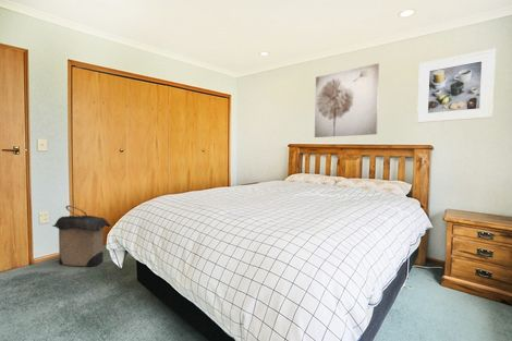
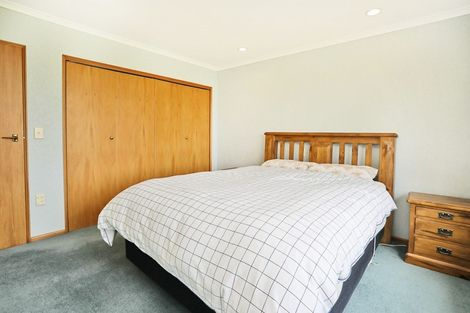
- wall art [314,62,380,138]
- laundry hamper [50,205,112,268]
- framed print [416,48,497,124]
